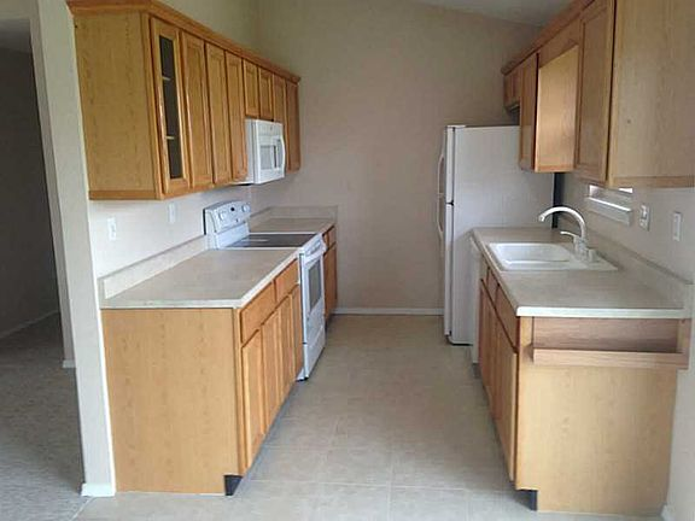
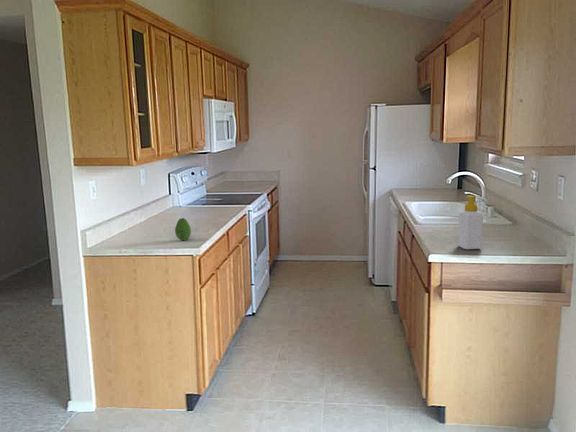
+ fruit [174,217,192,241]
+ soap bottle [457,194,484,250]
